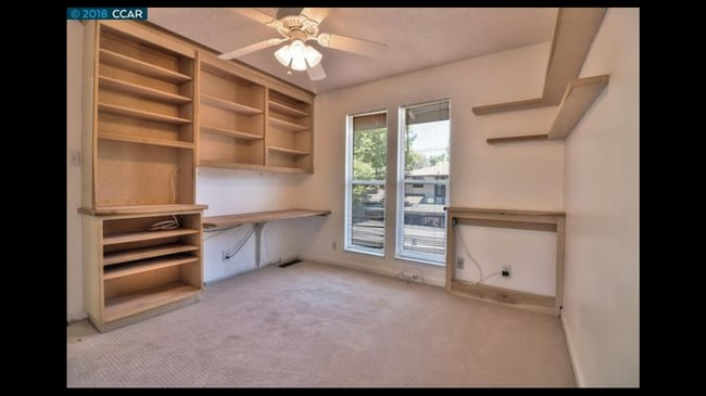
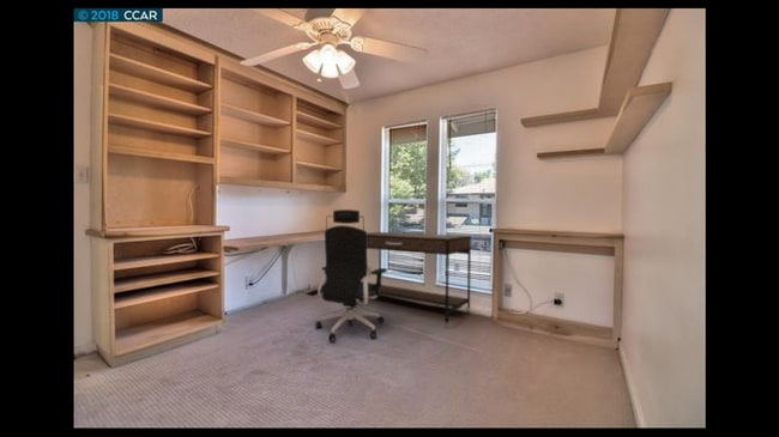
+ office chair [314,208,388,342]
+ desk [367,231,472,328]
